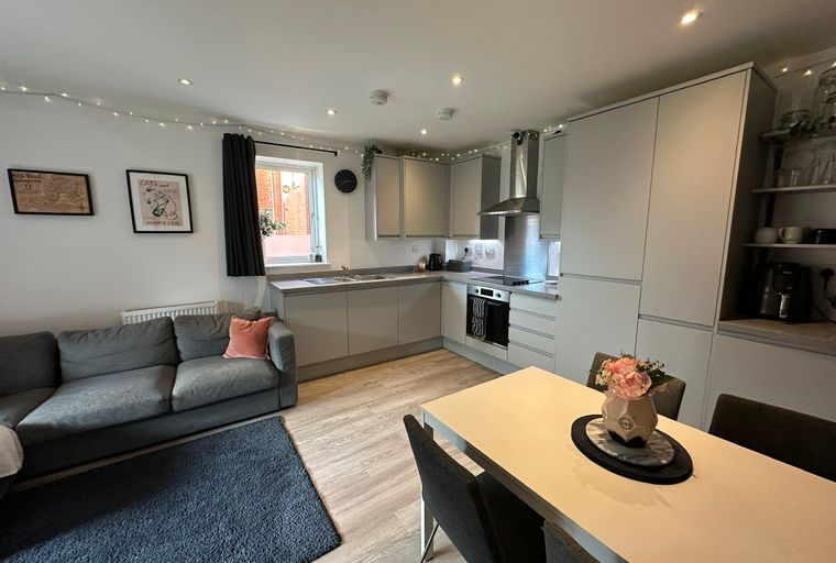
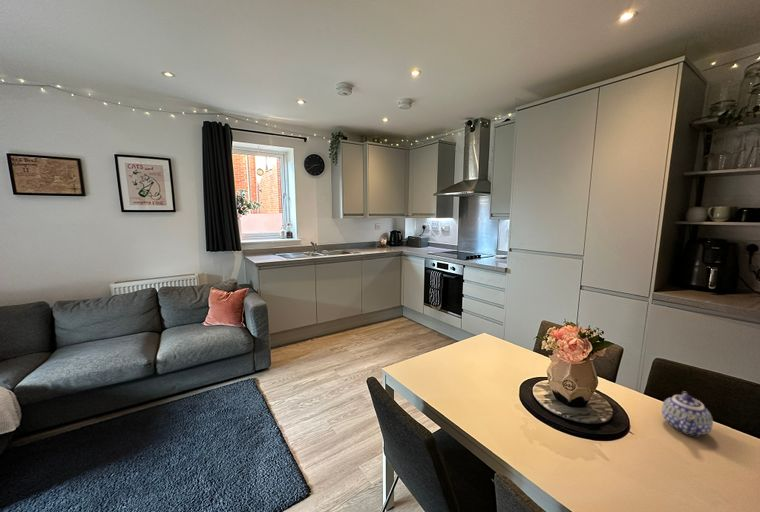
+ teapot [661,390,714,437]
